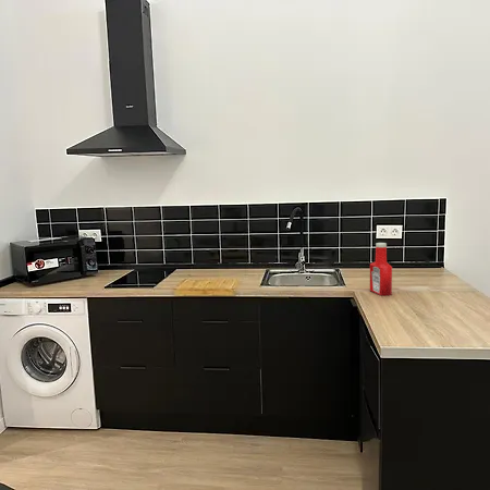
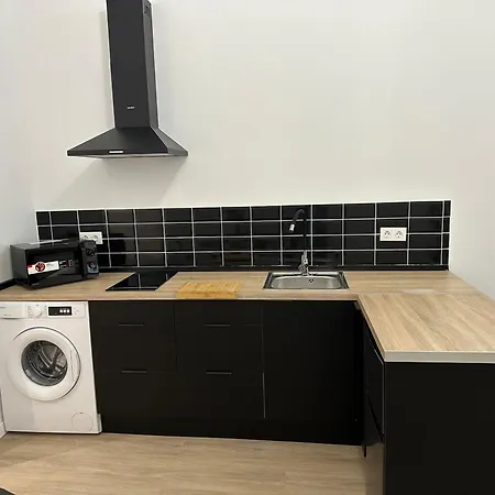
- soap bottle [369,242,393,297]
